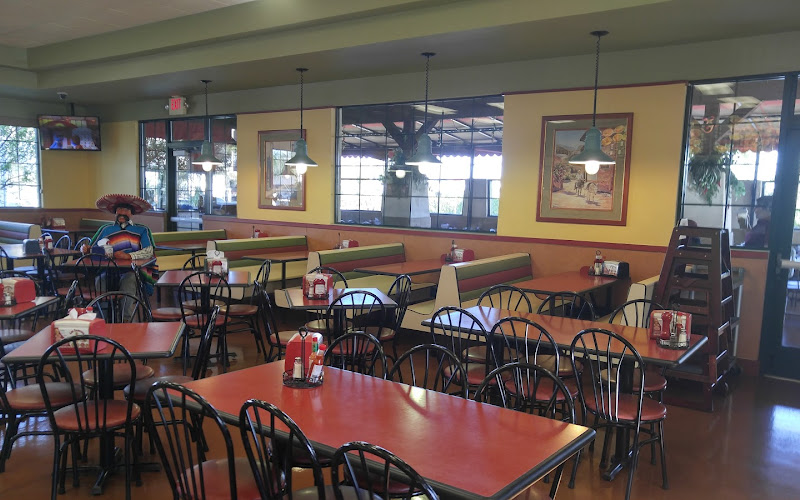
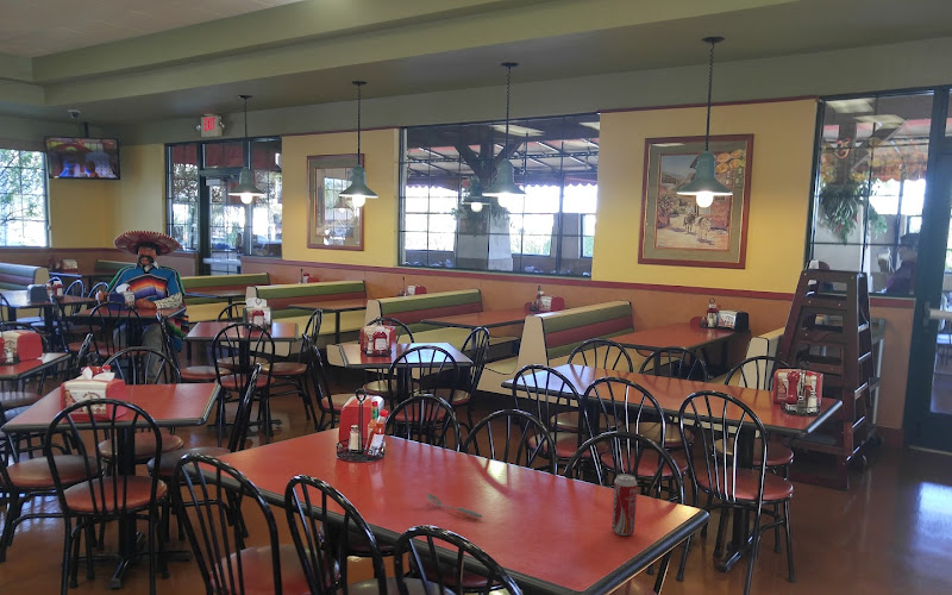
+ beverage can [610,472,638,537]
+ spoon [426,493,484,519]
